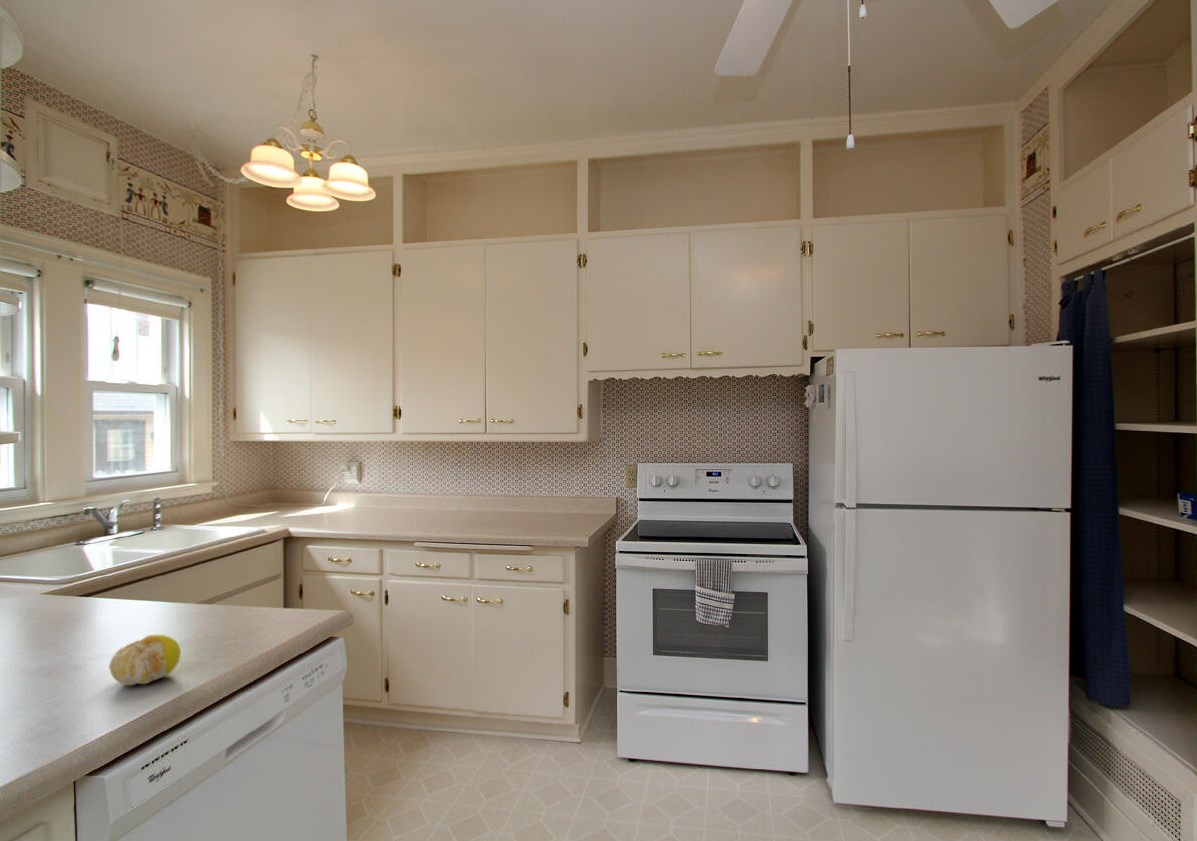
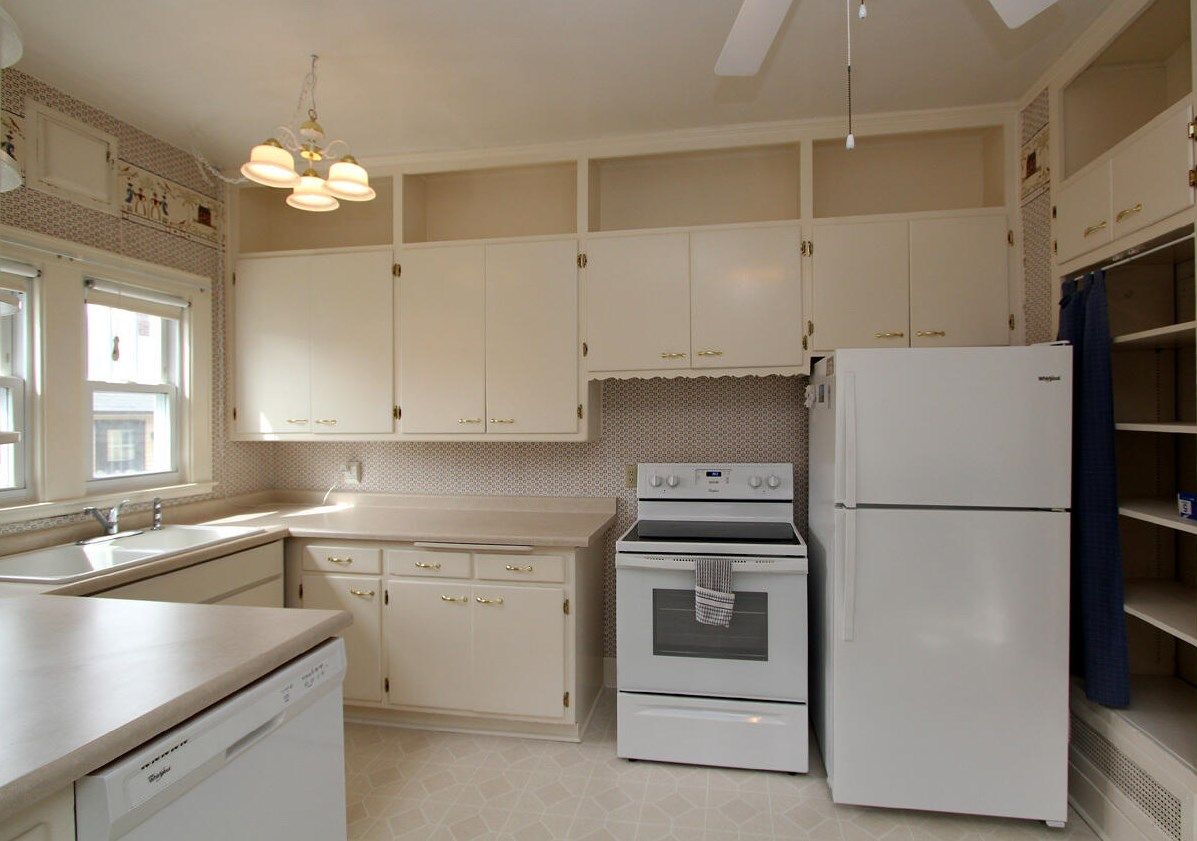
- fruit [108,634,182,687]
